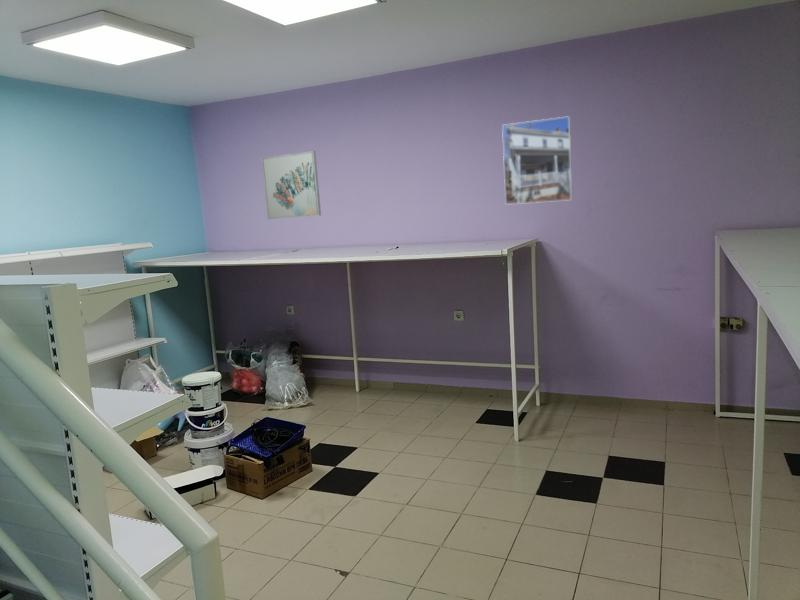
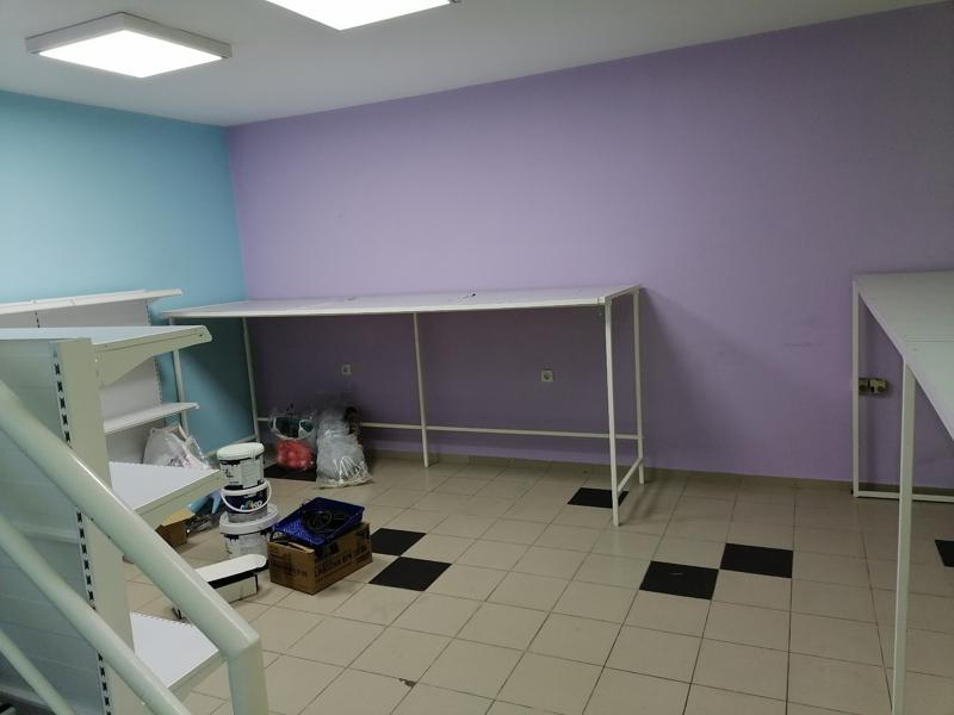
- wall art [261,150,322,220]
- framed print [501,115,573,206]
